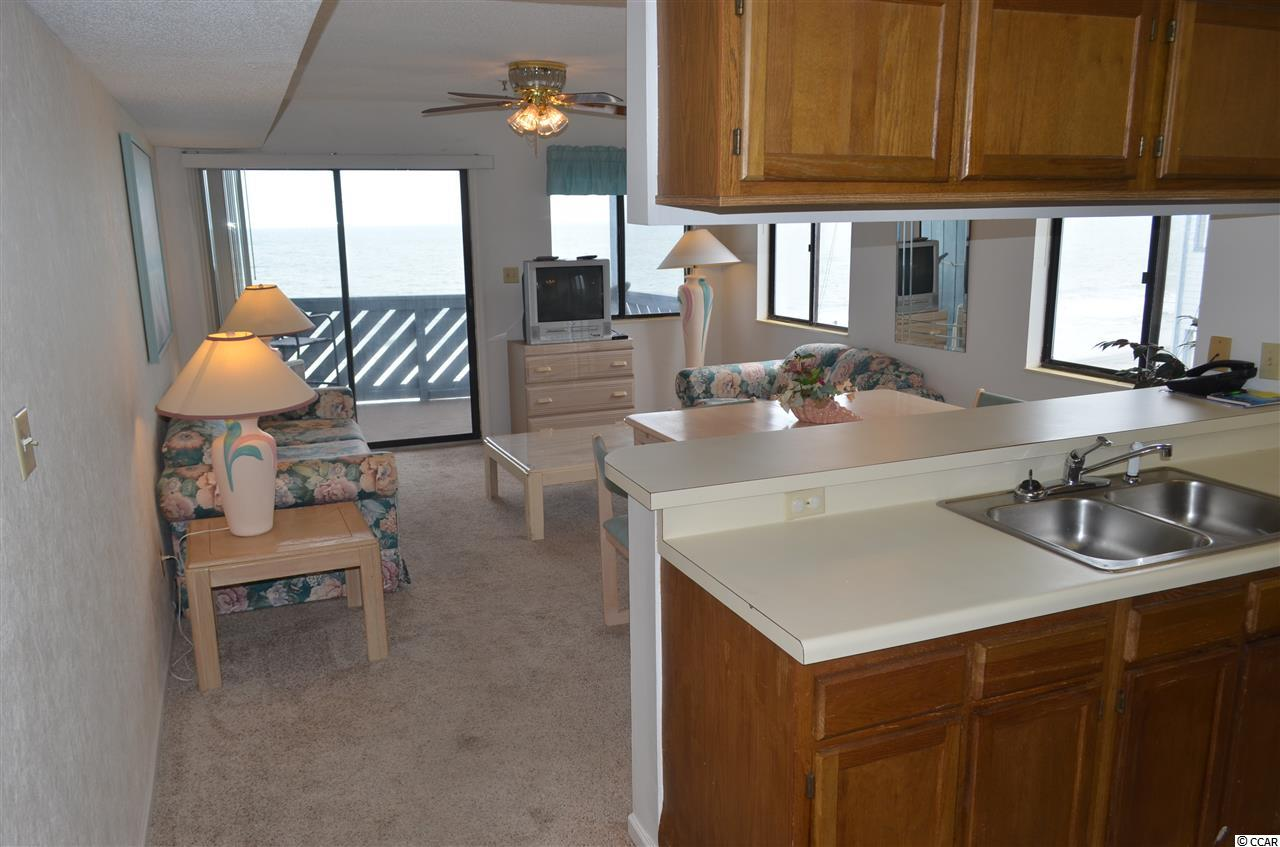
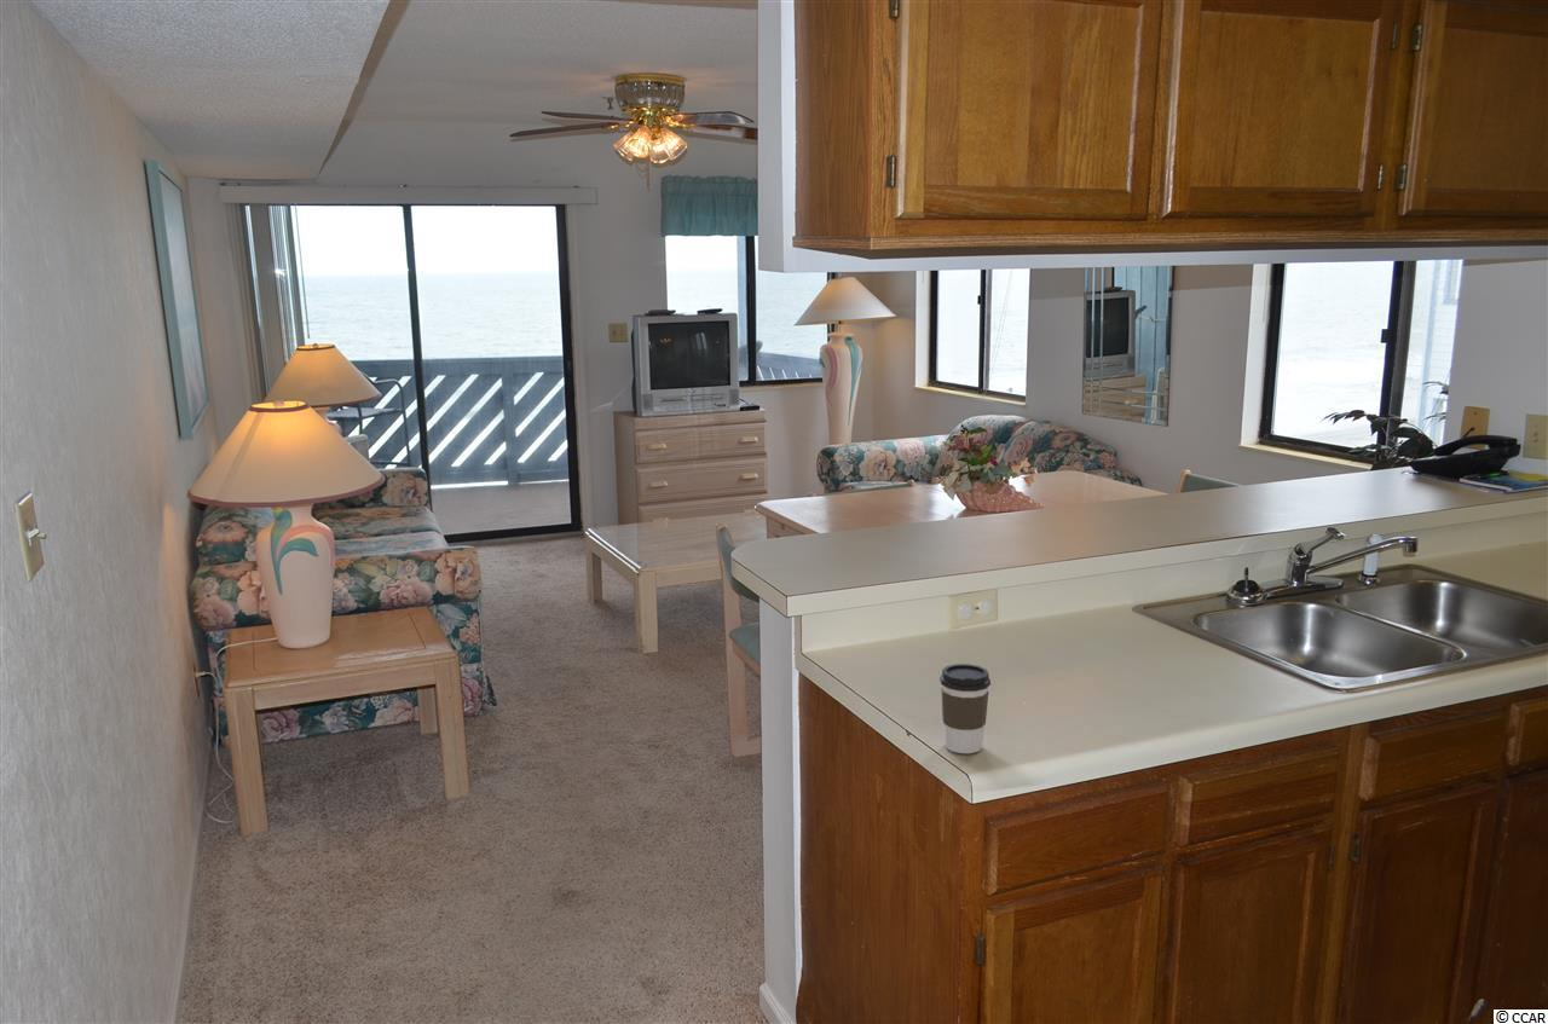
+ coffee cup [938,663,992,754]
